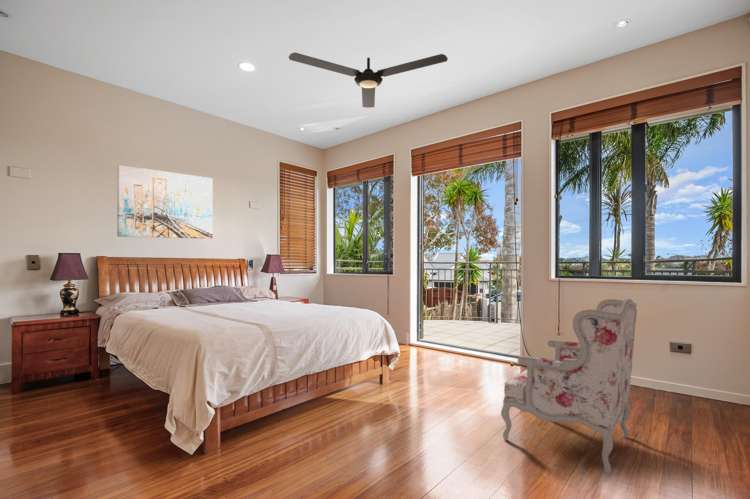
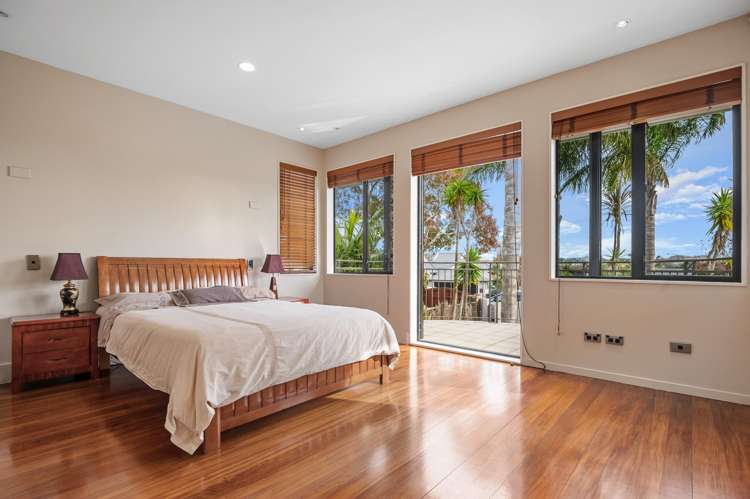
- wall art [116,164,214,240]
- armchair [500,298,638,476]
- ceiling fan [288,52,449,109]
